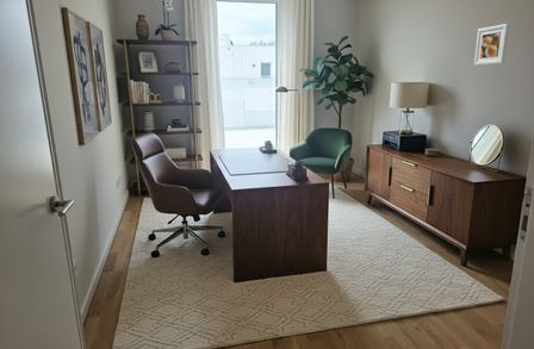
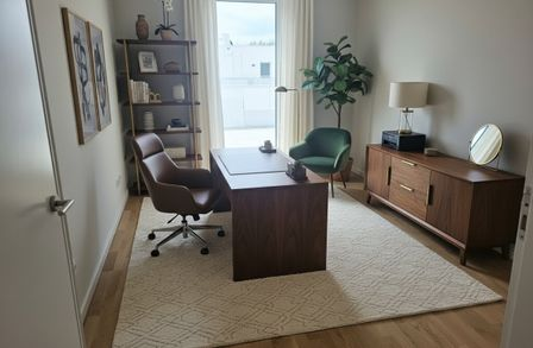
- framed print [473,23,510,67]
